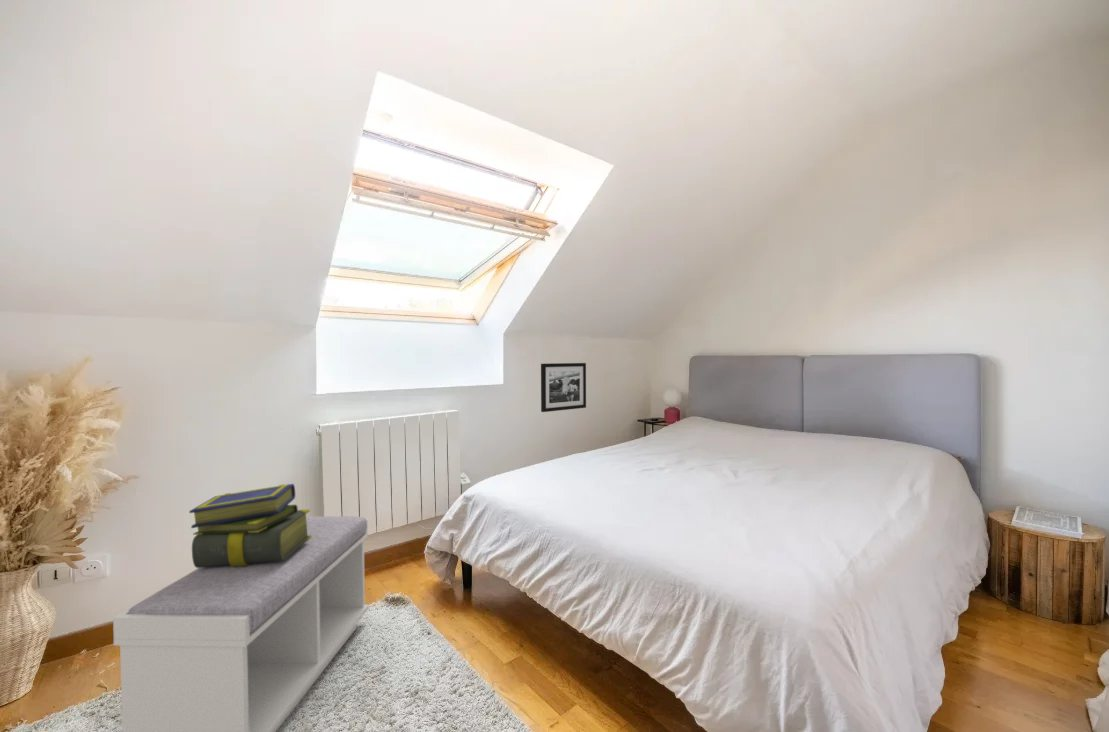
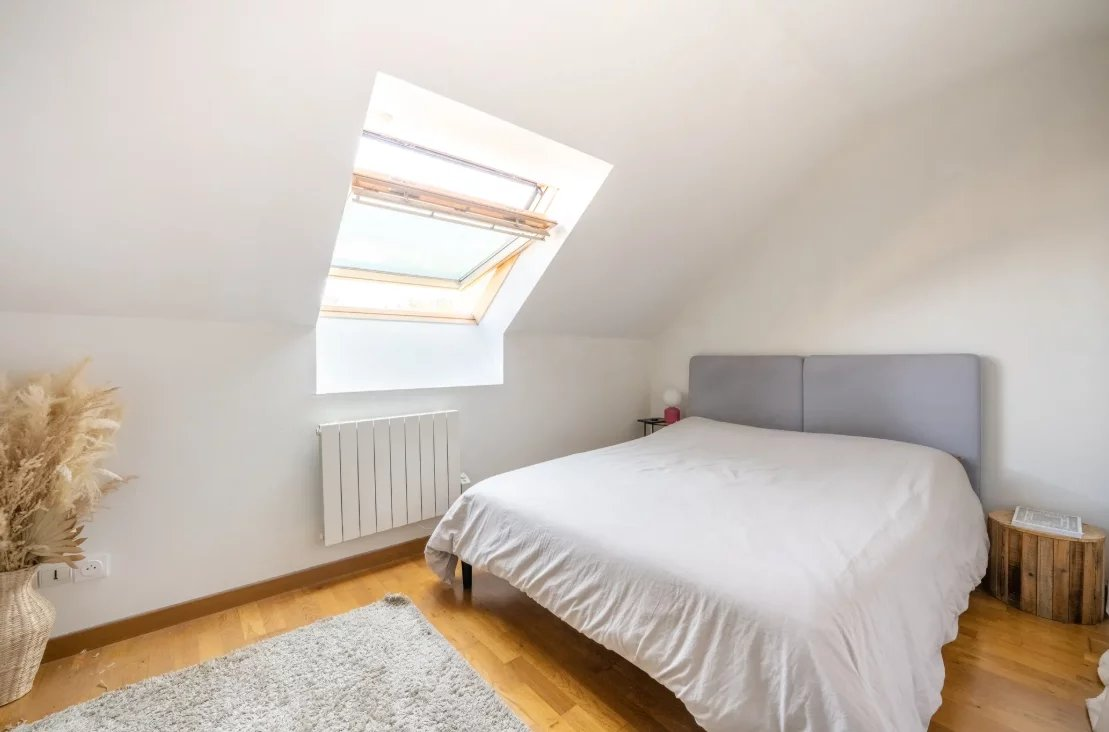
- bench [112,515,370,732]
- stack of books [188,483,312,569]
- picture frame [540,362,587,413]
